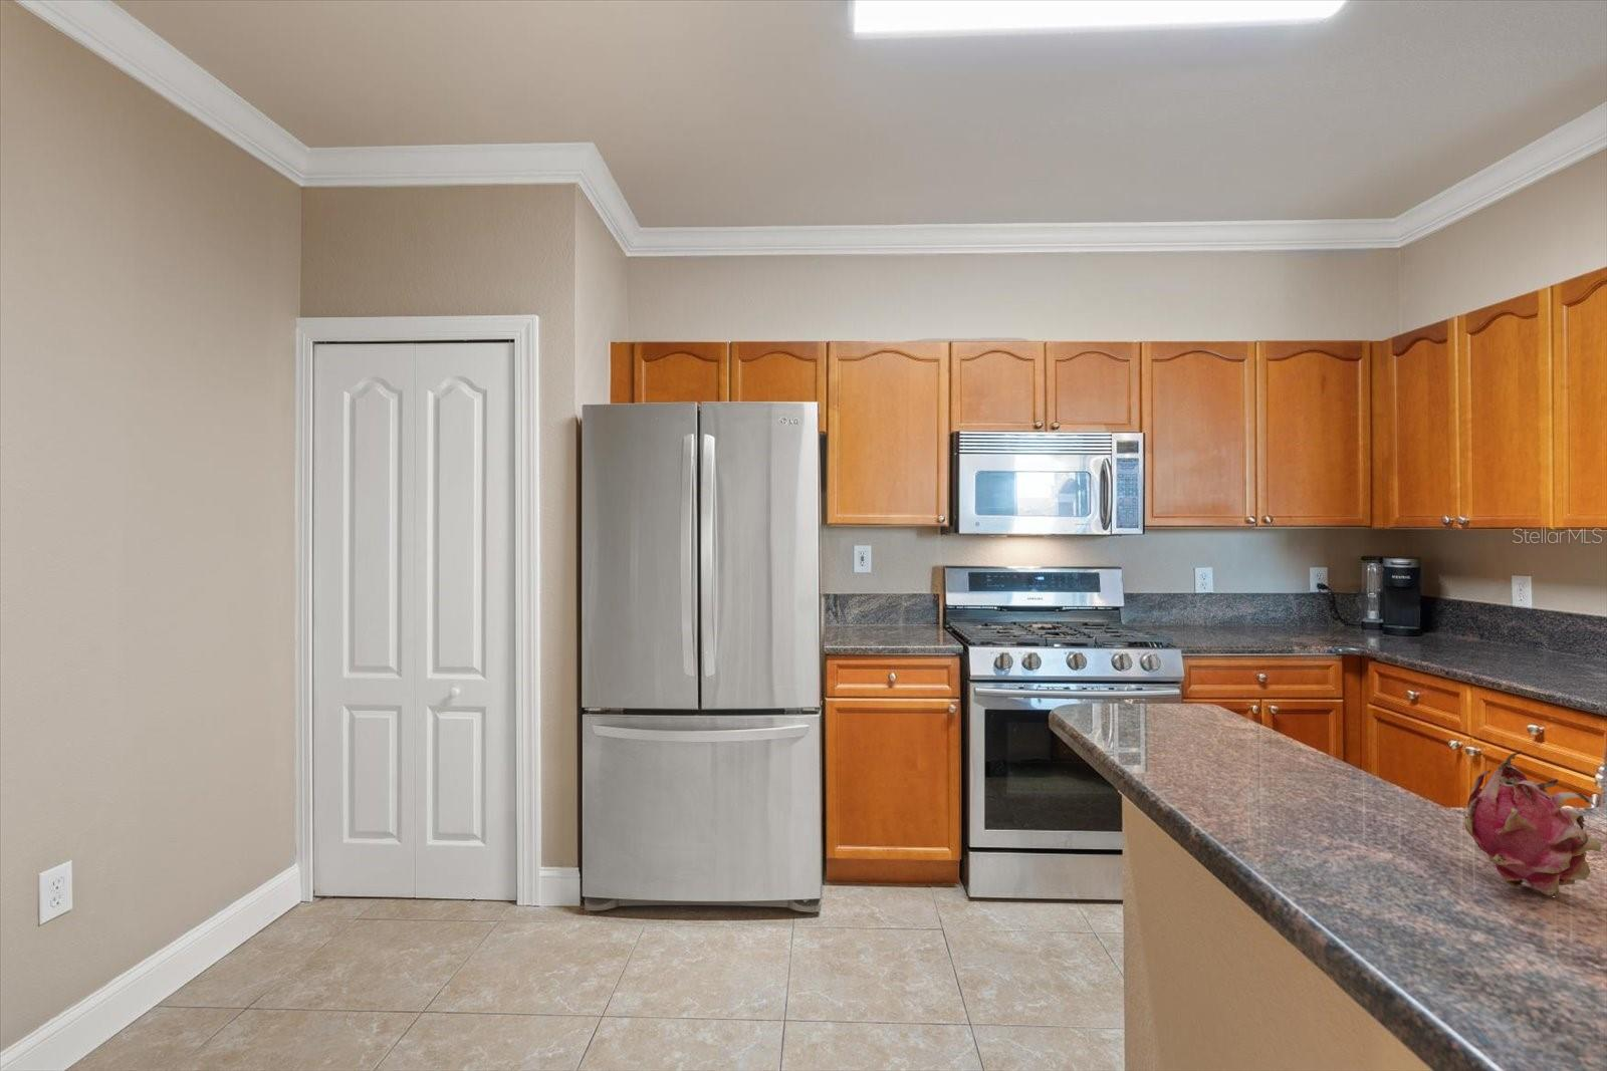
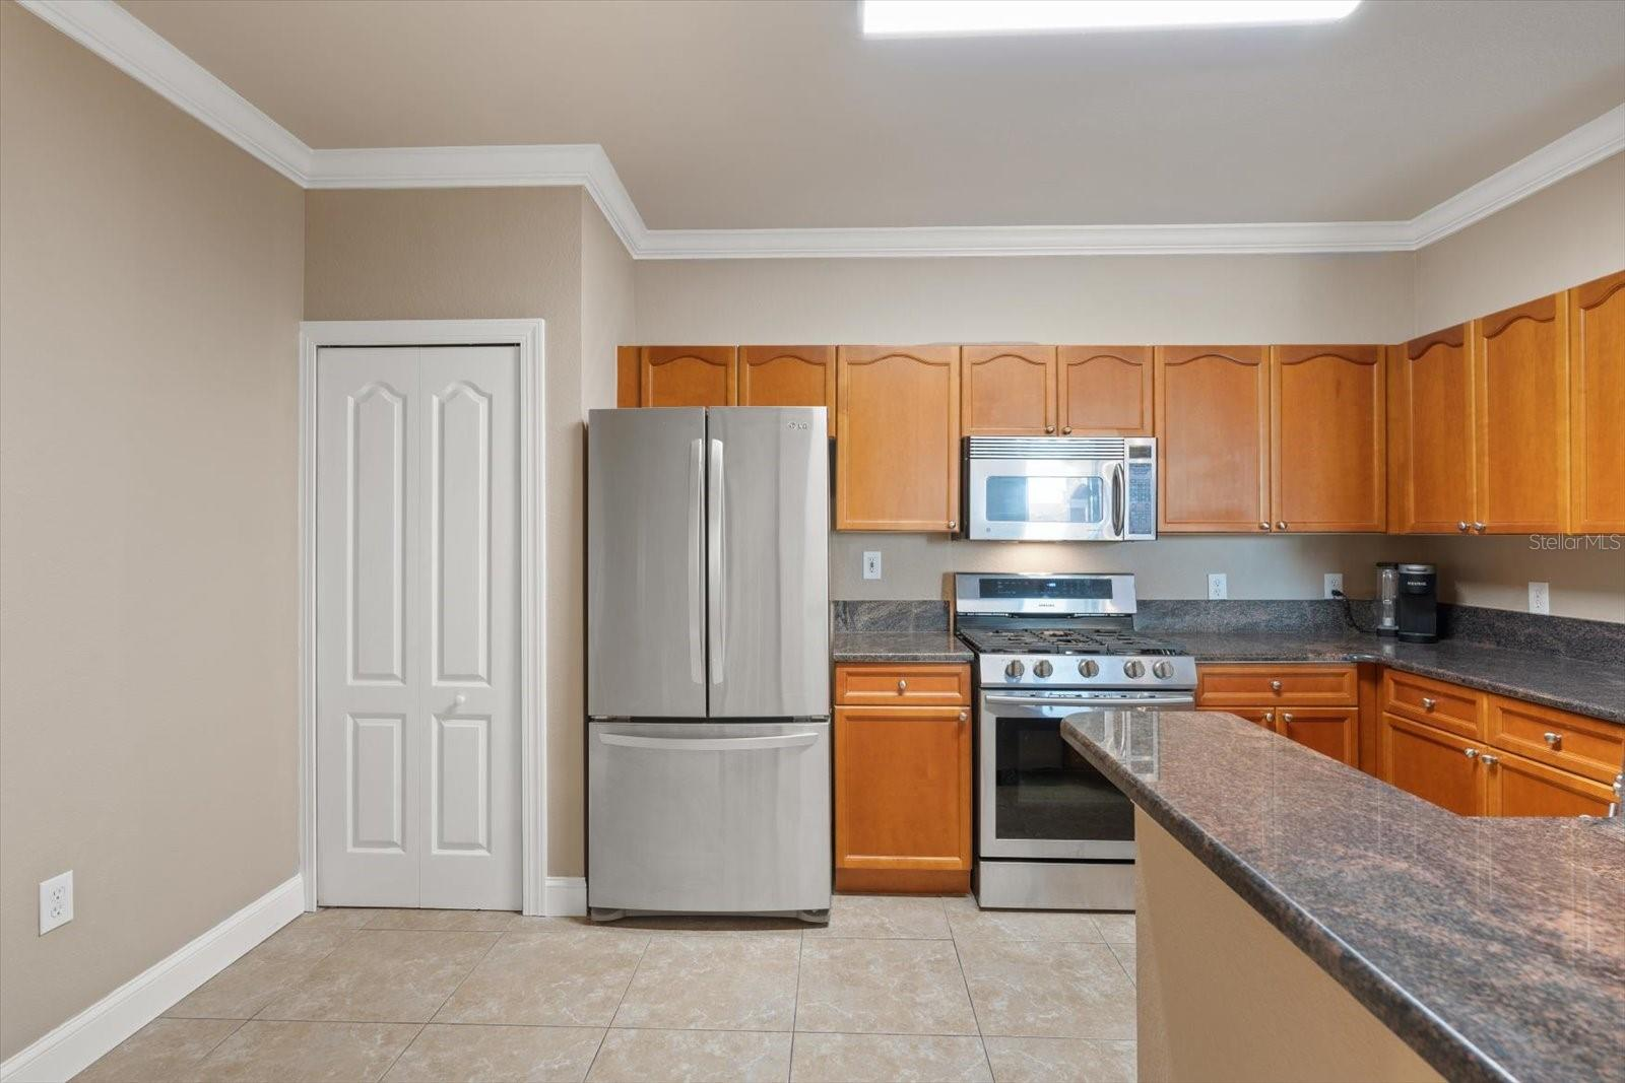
- fruit [1464,749,1602,898]
